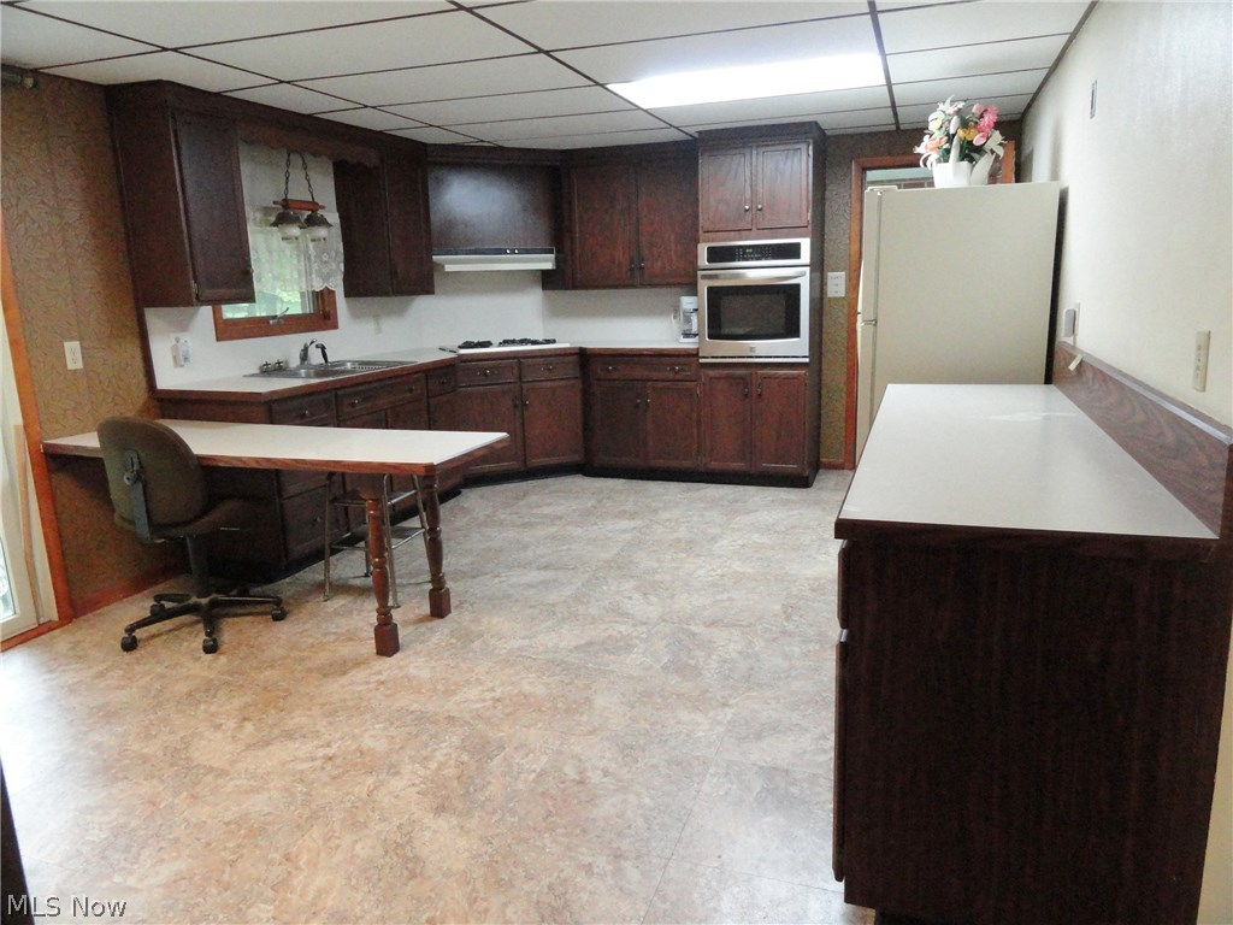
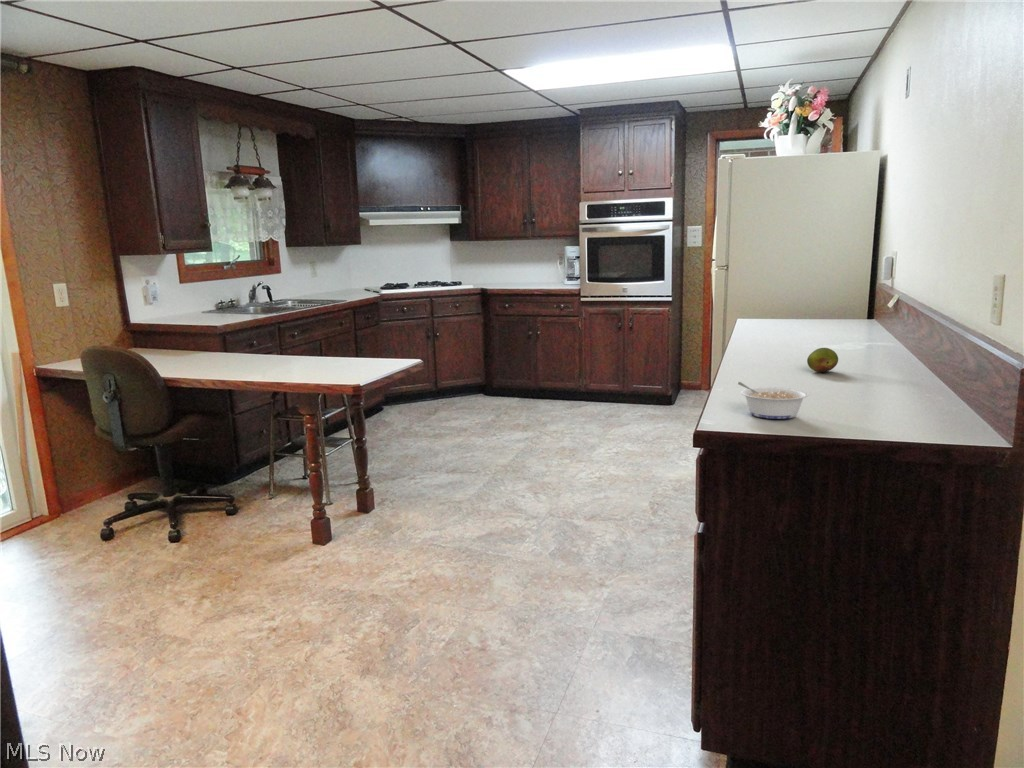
+ legume [736,381,809,420]
+ fruit [806,347,839,373]
